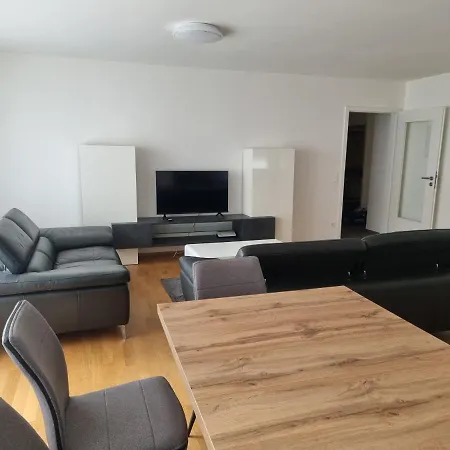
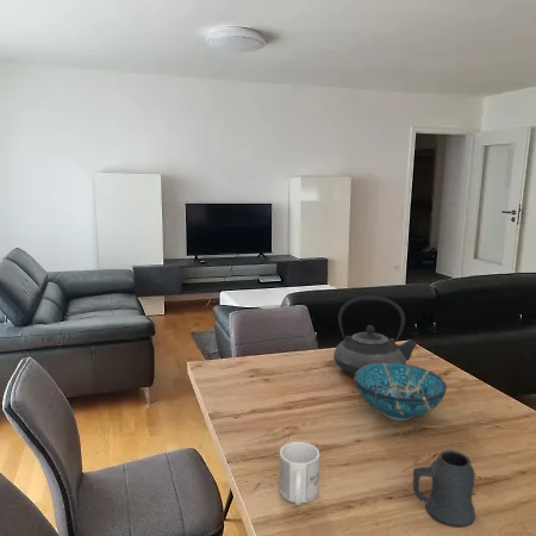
+ mug [412,449,476,529]
+ decorative bowl [353,363,448,422]
+ teapot [332,295,418,376]
+ mug [278,441,320,506]
